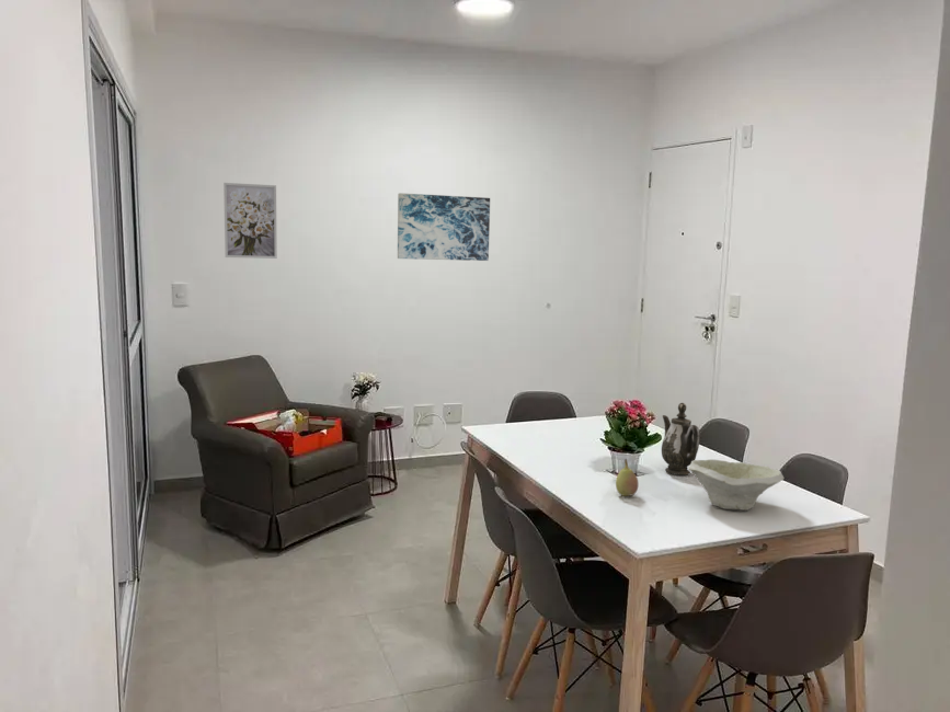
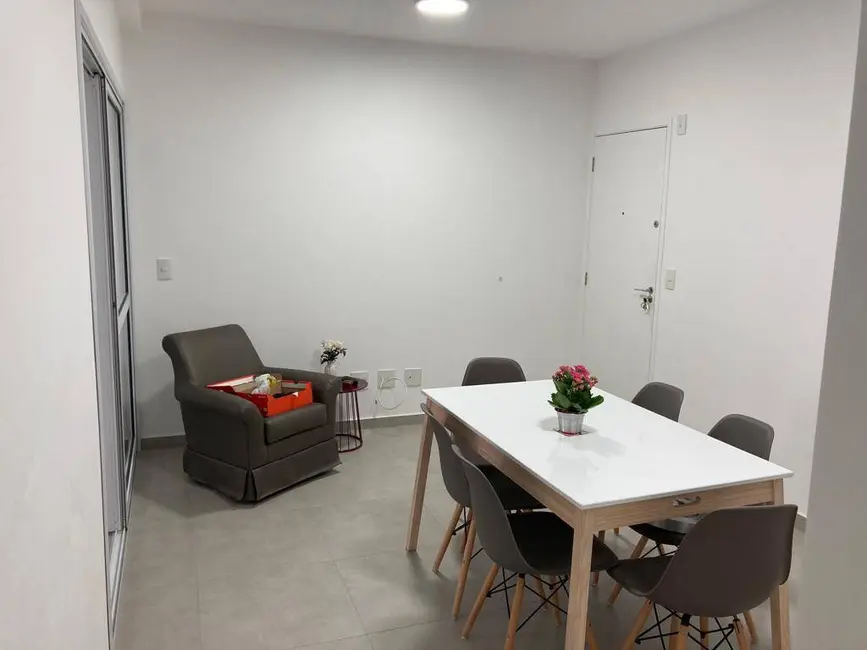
- wall art [397,192,491,262]
- wall art [222,182,278,260]
- bowl [687,458,785,512]
- teapot [661,402,701,476]
- fruit [615,458,639,497]
